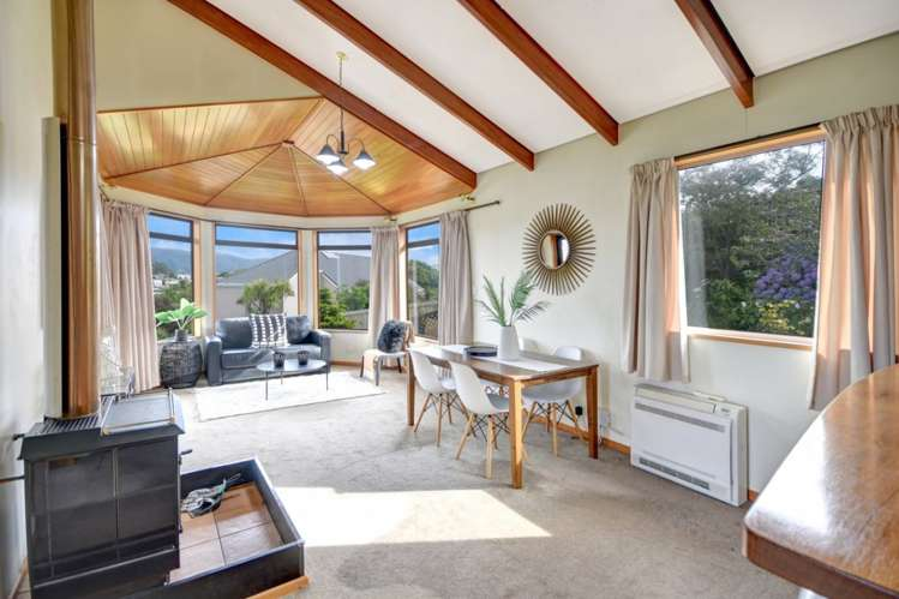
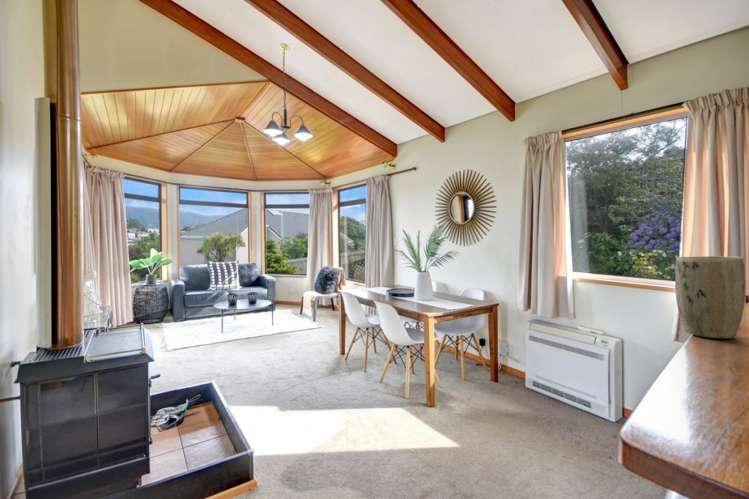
+ plant pot [674,255,746,340]
